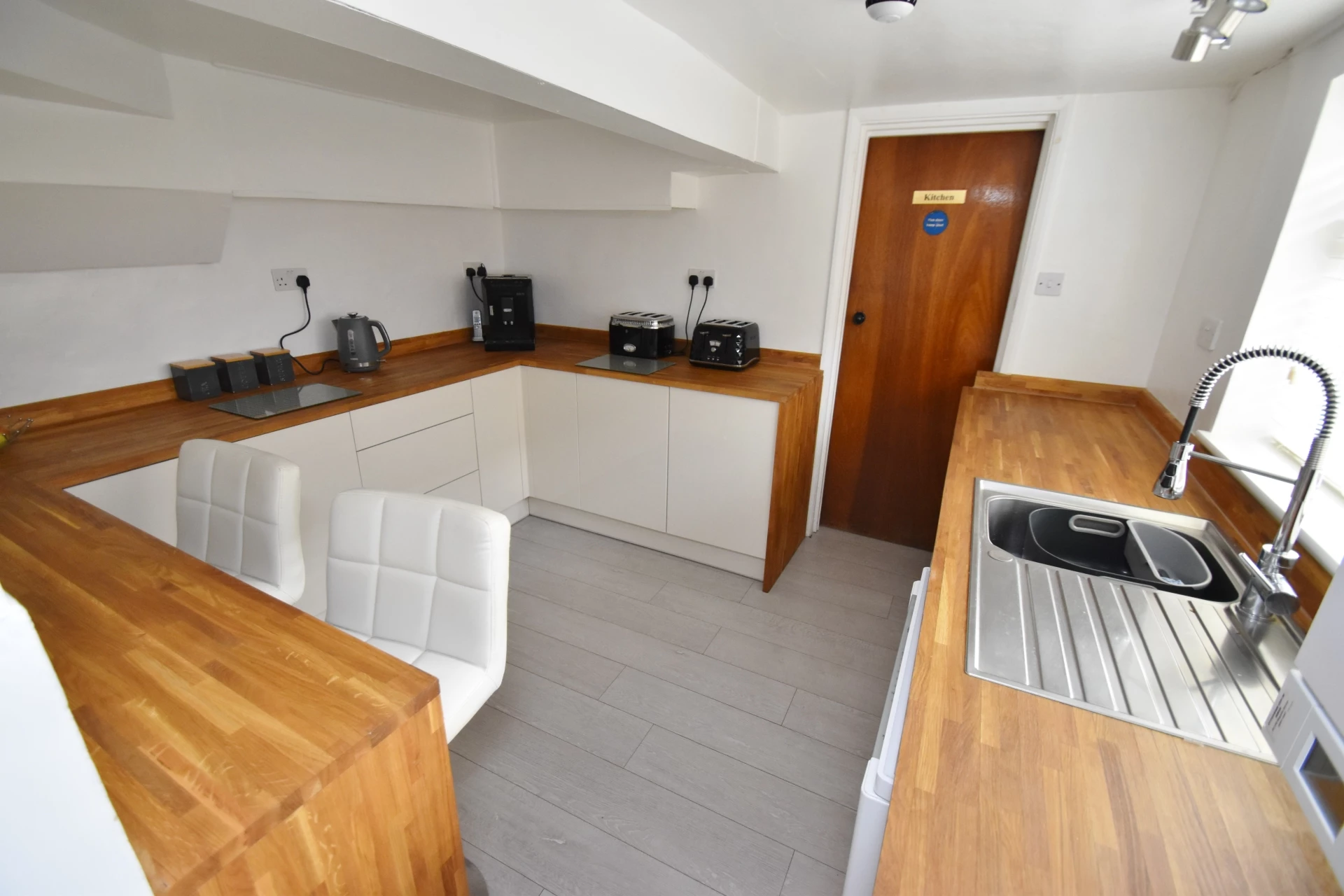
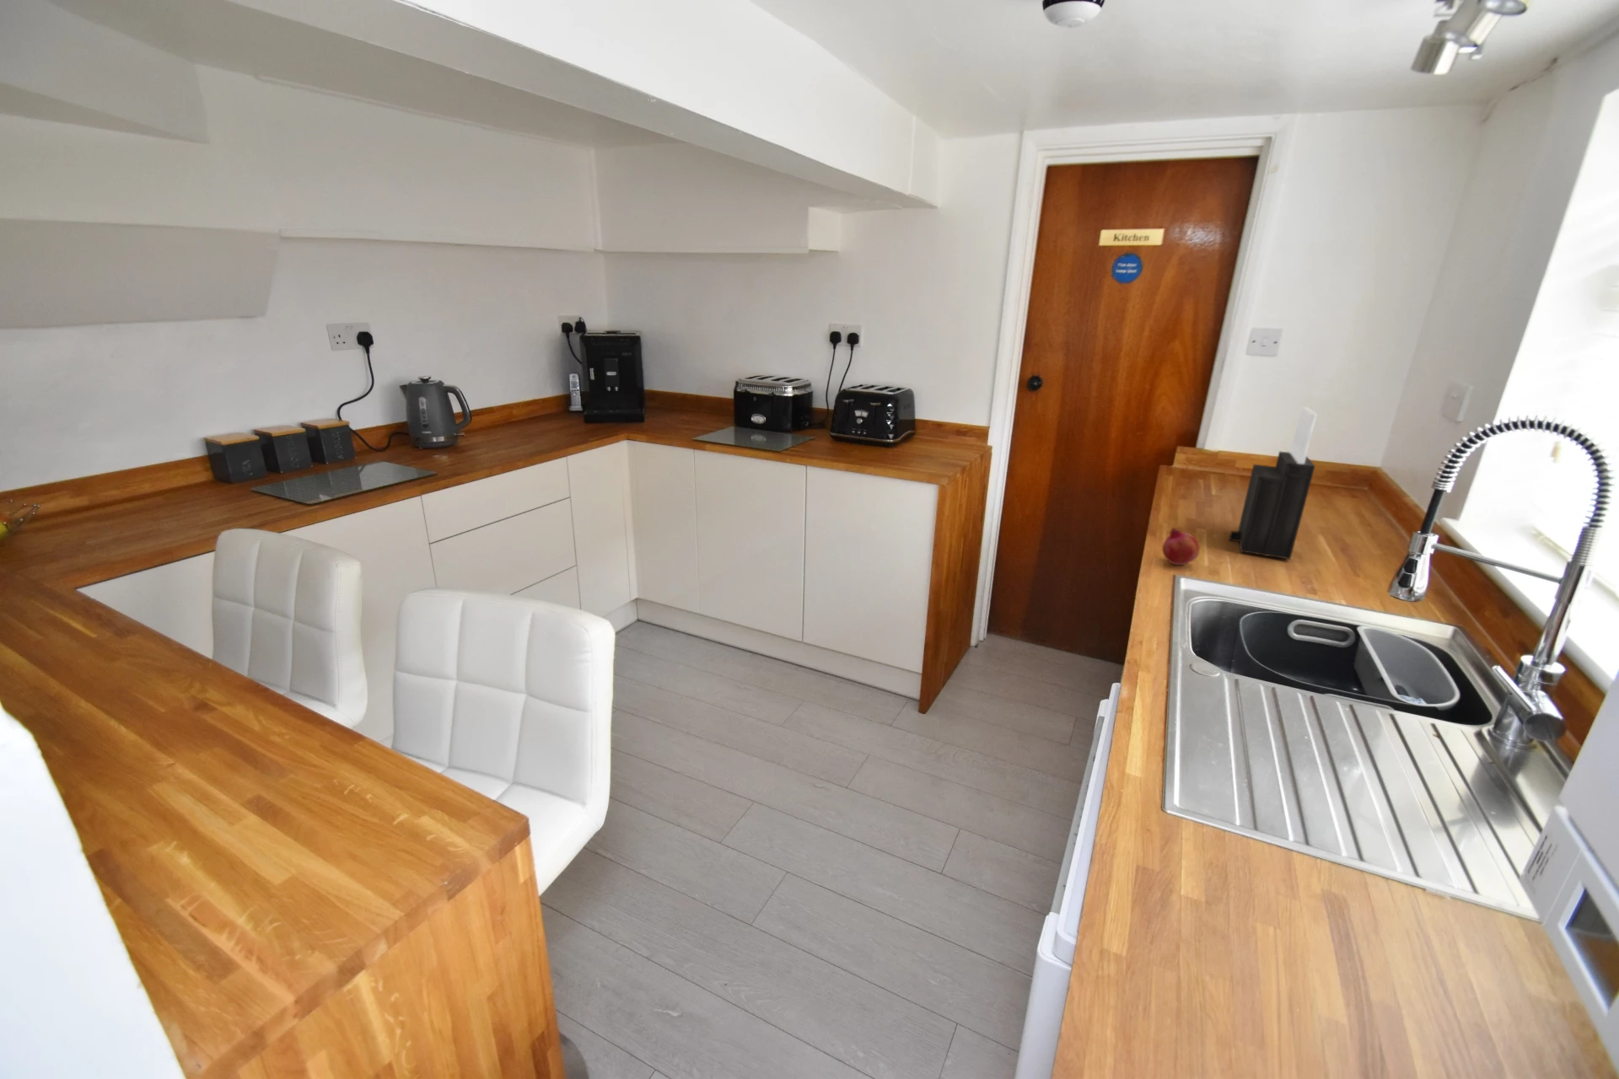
+ fruit [1162,526,1201,566]
+ knife block [1228,406,1318,560]
